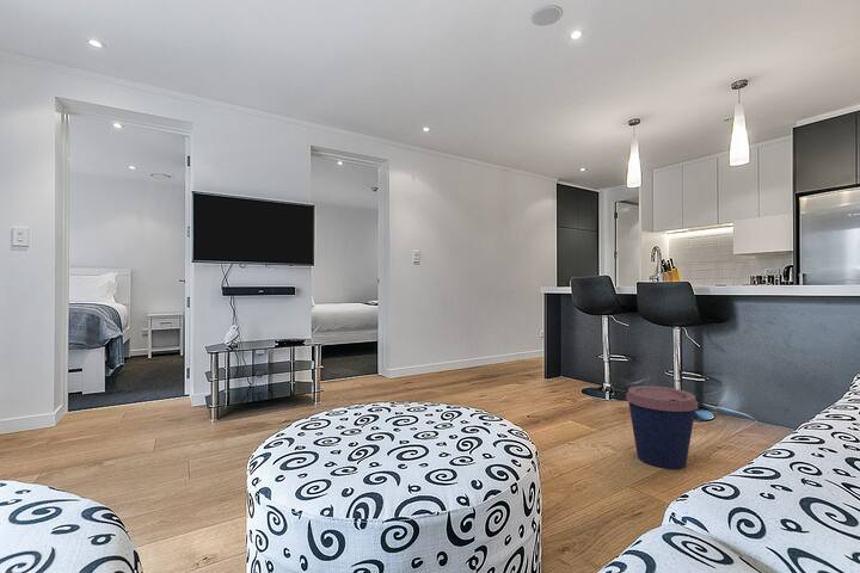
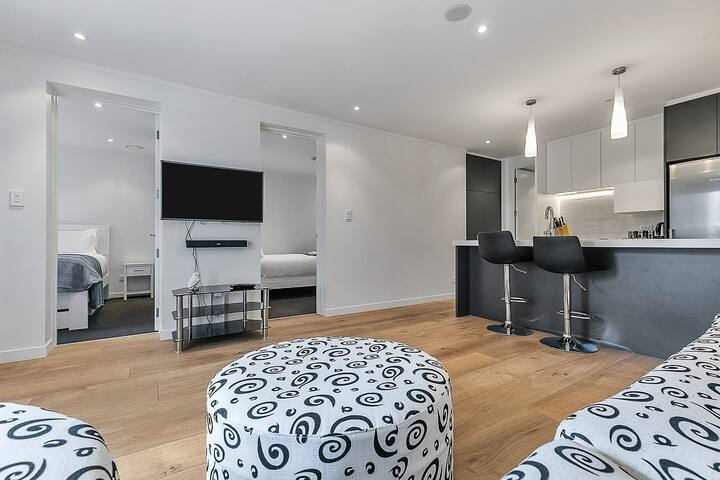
- coffee cup [625,384,699,470]
